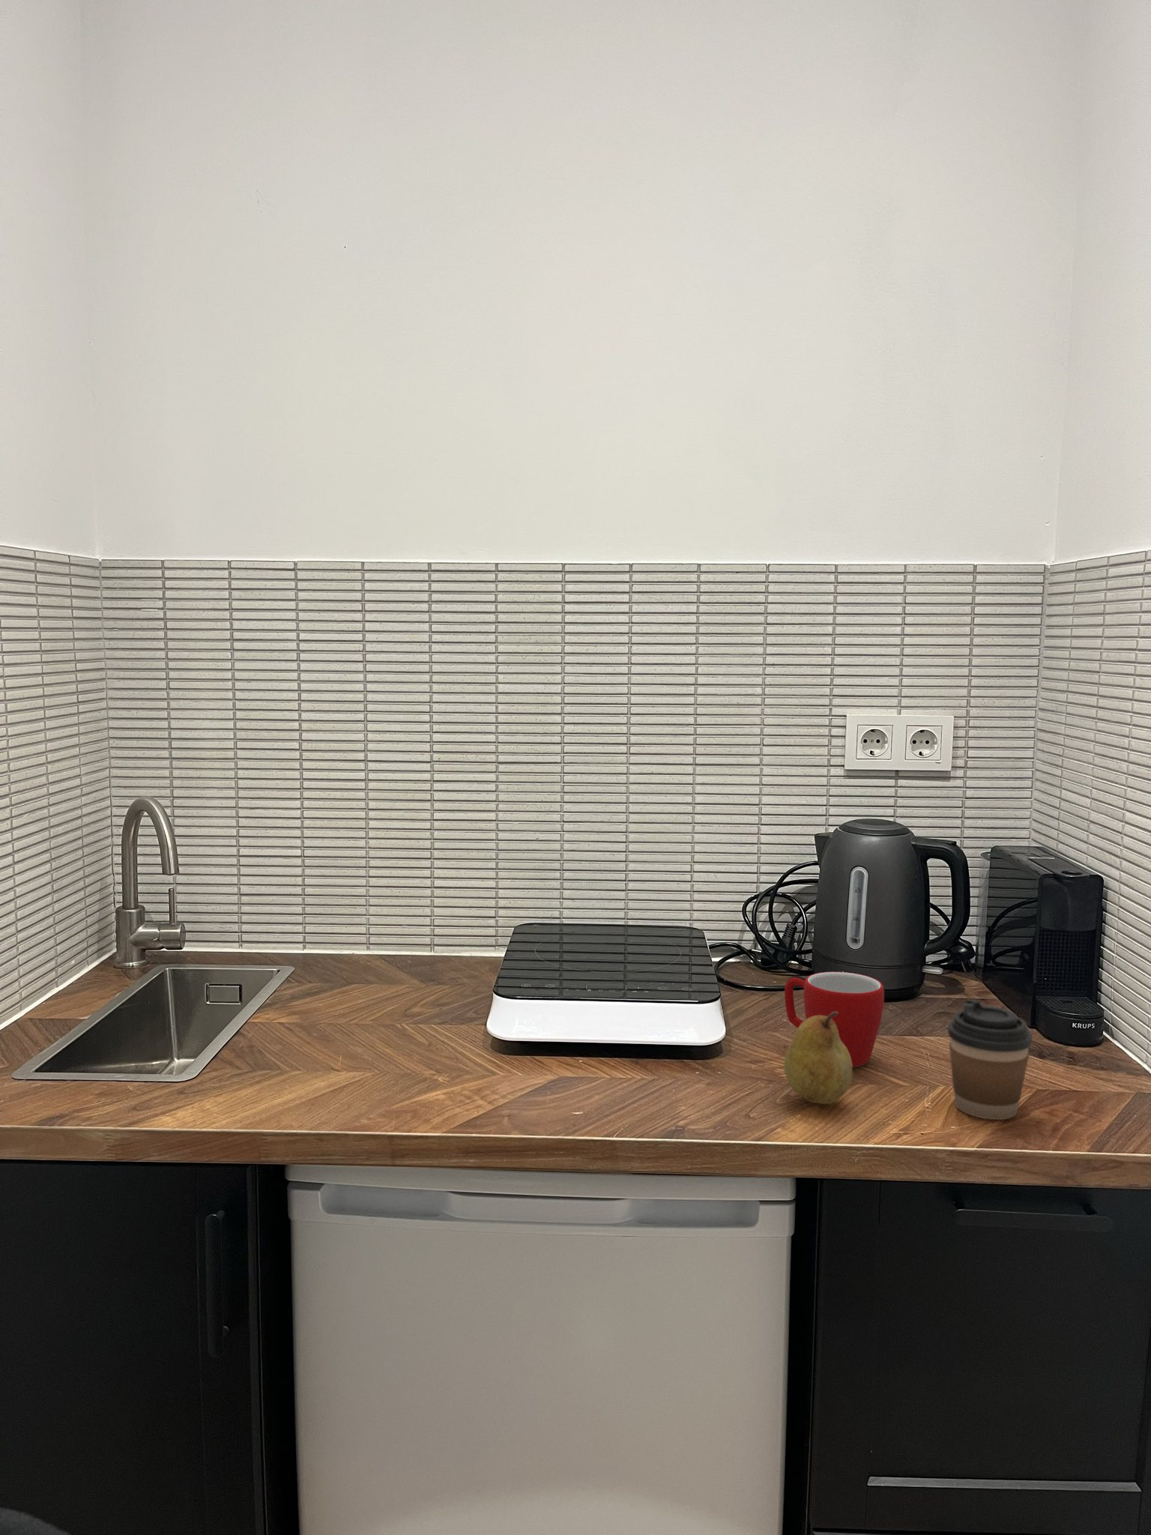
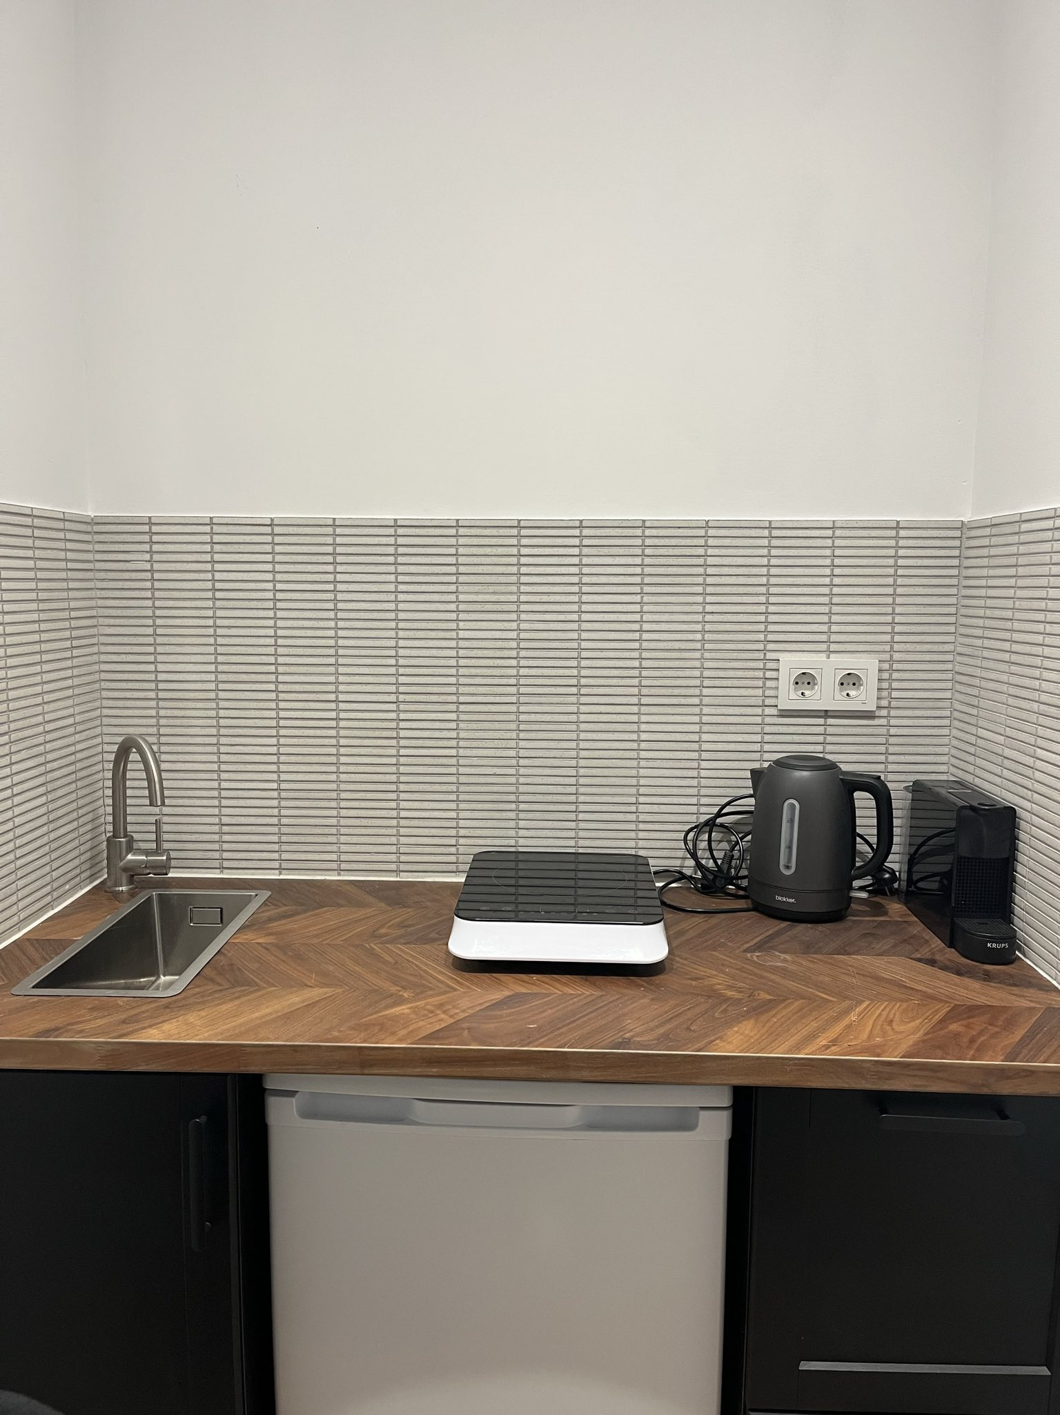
- mug [783,972,885,1068]
- coffee cup [947,998,1034,1120]
- fruit [783,1012,854,1105]
